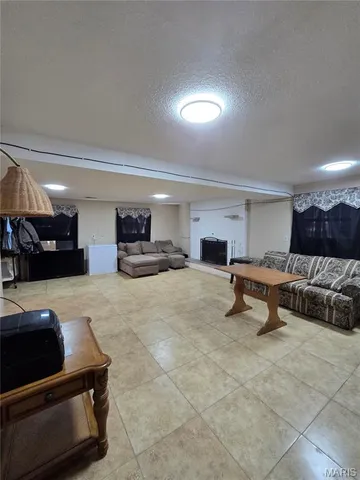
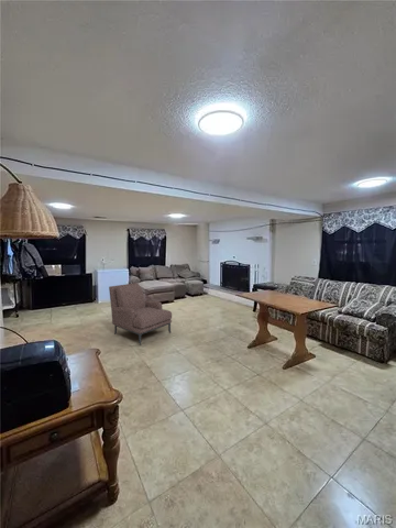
+ armchair [108,282,173,345]
